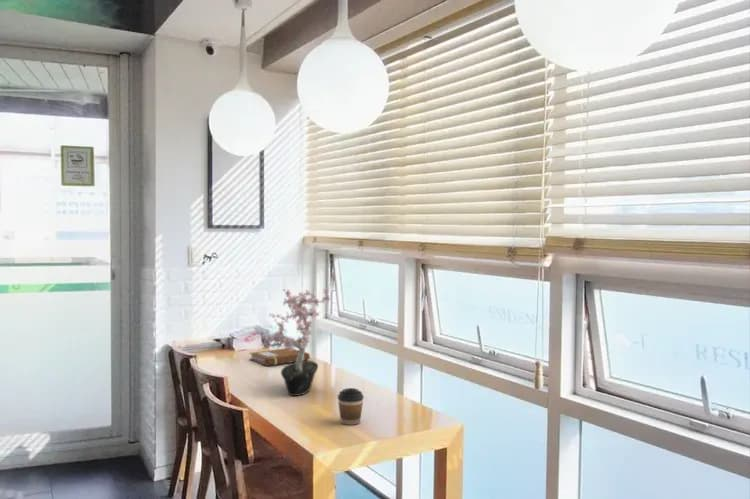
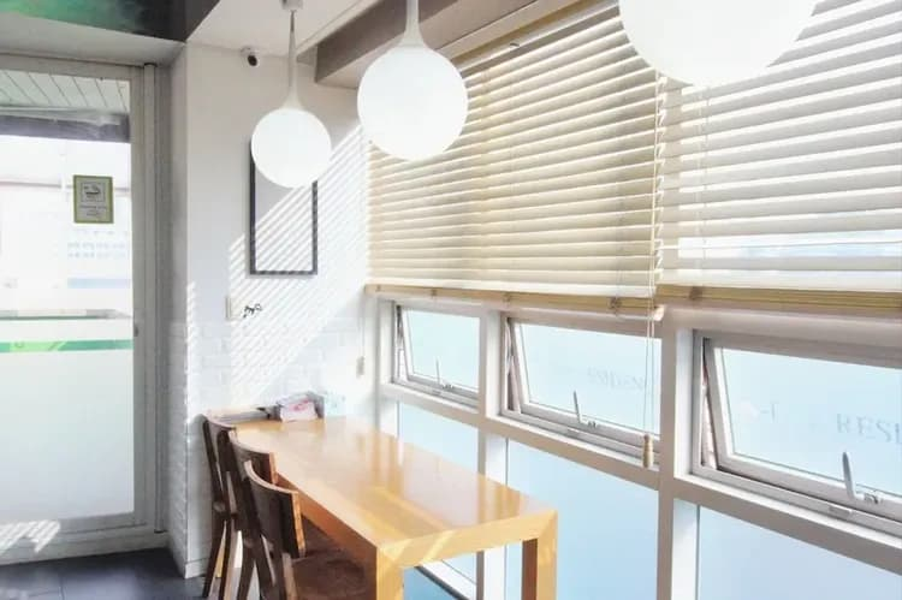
- potted plant [262,287,332,397]
- coffee cup [337,387,365,426]
- notebook [248,347,311,367]
